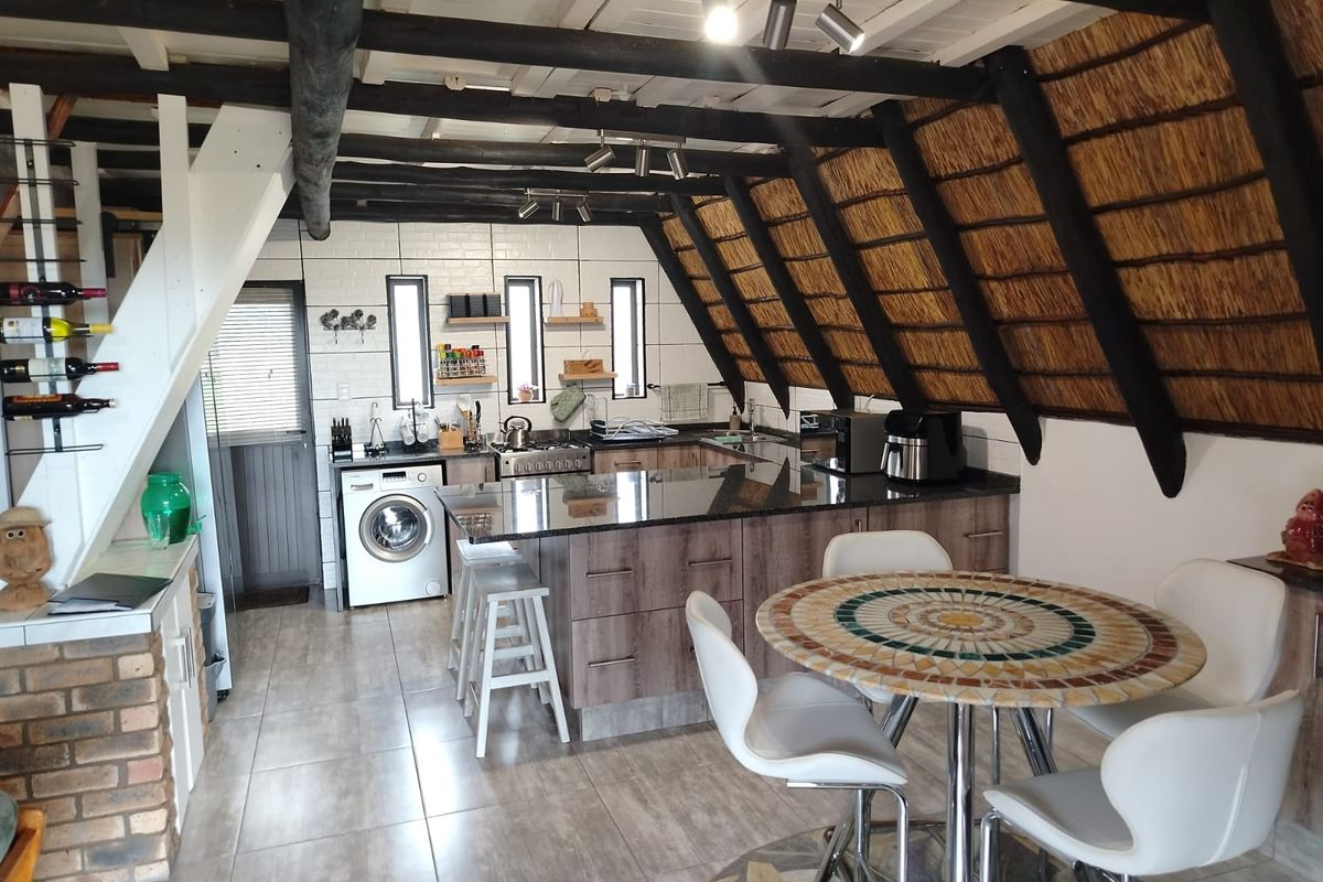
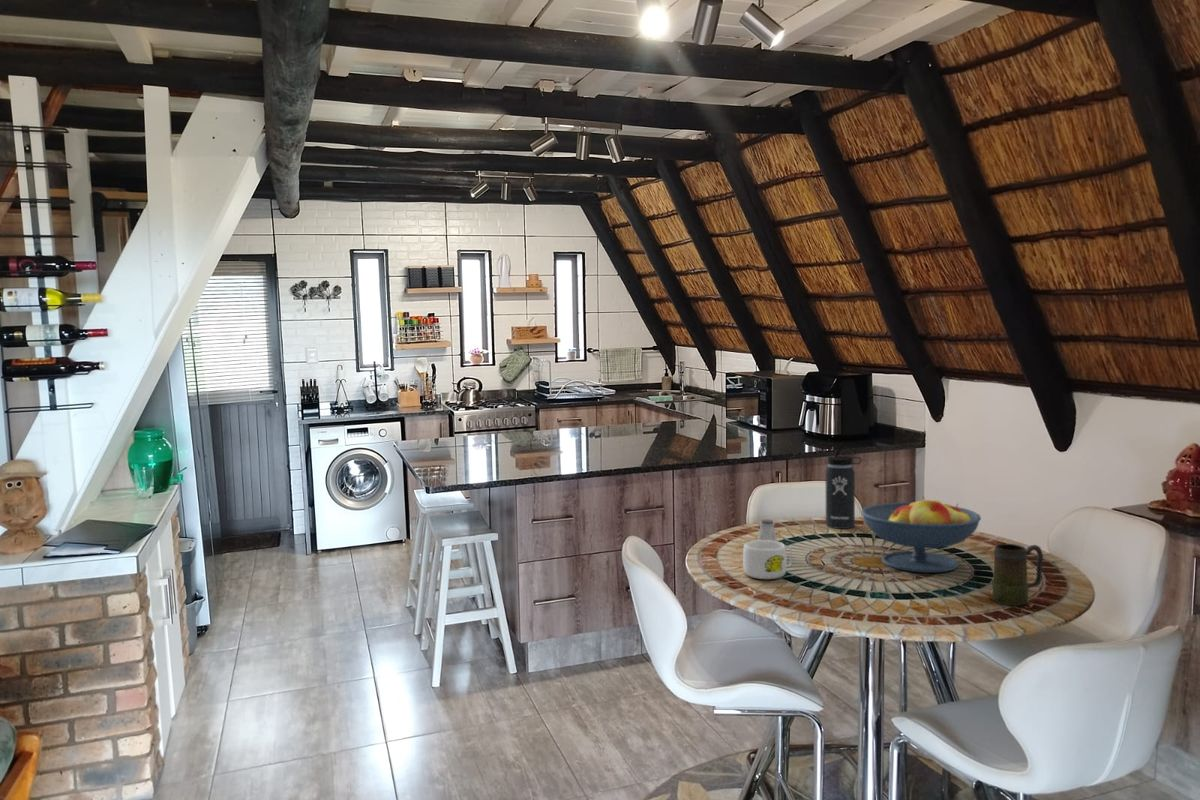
+ mug [742,539,793,580]
+ thermos bottle [825,443,862,530]
+ saltshaker [757,519,778,541]
+ mug [991,543,1044,606]
+ fruit bowl [860,495,982,574]
